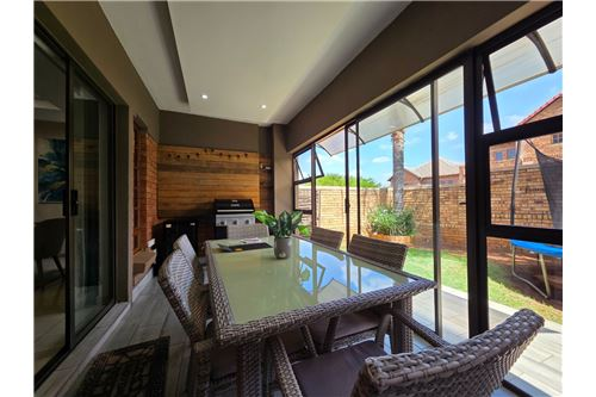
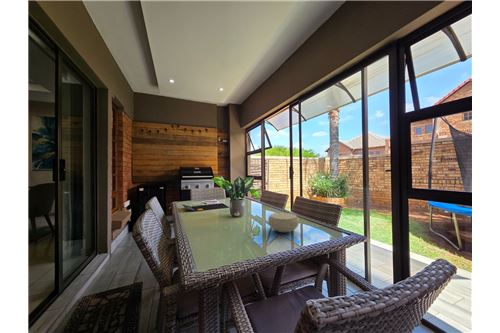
+ bowl [267,212,300,233]
